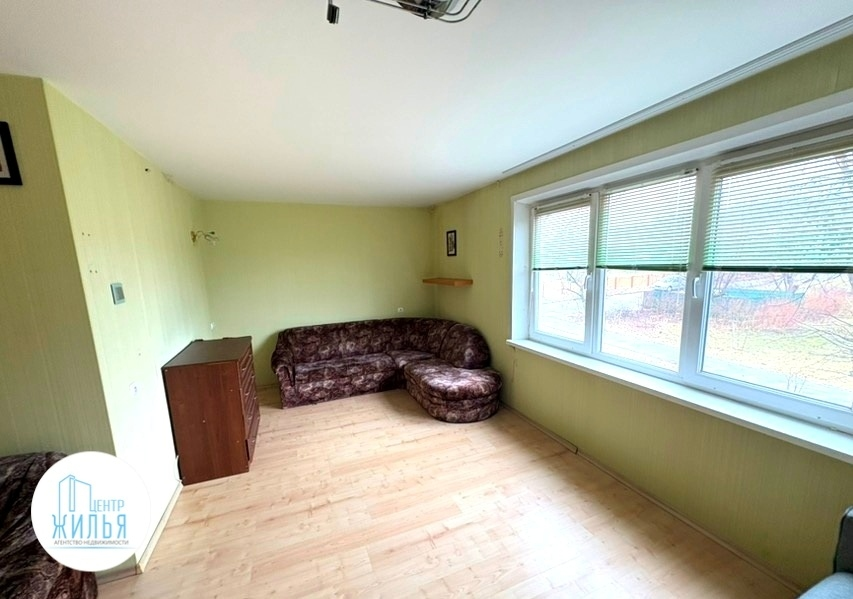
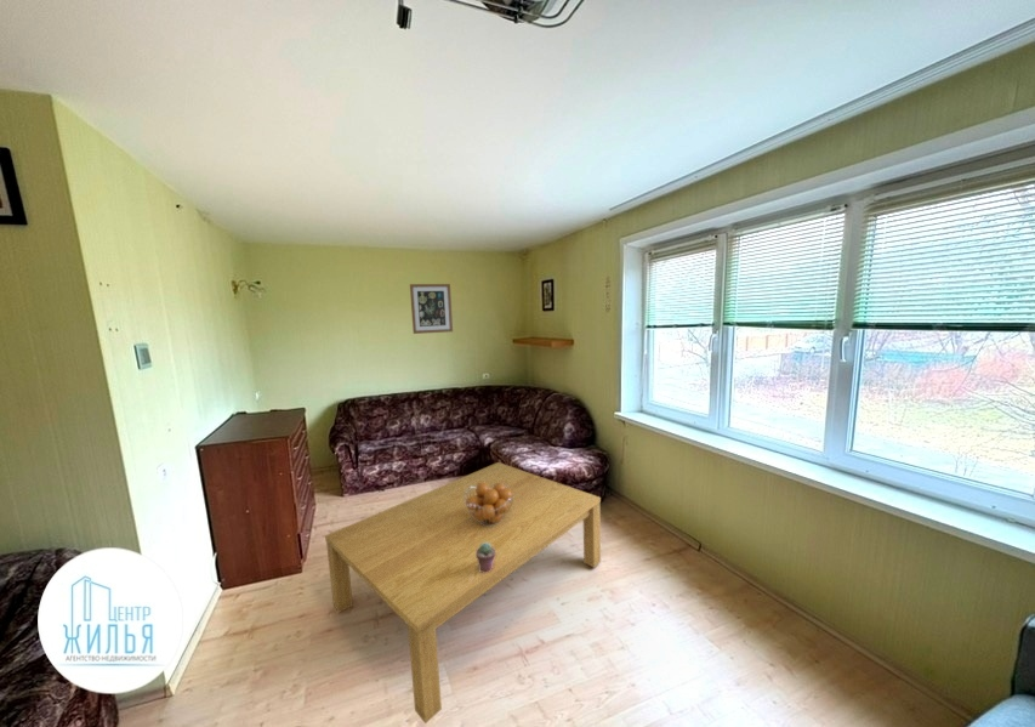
+ coffee table [324,461,602,725]
+ wall art [409,283,454,335]
+ potted succulent [476,543,496,573]
+ fruit basket [465,483,513,527]
